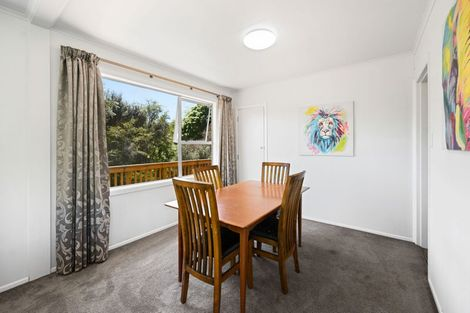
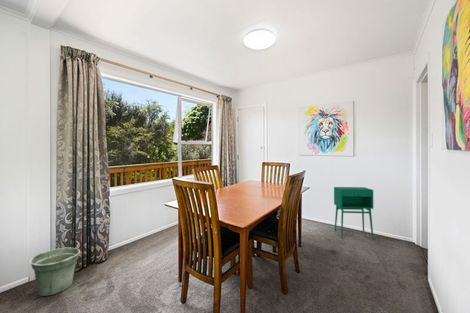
+ flower pot [29,246,81,297]
+ storage cabinet [333,186,374,240]
